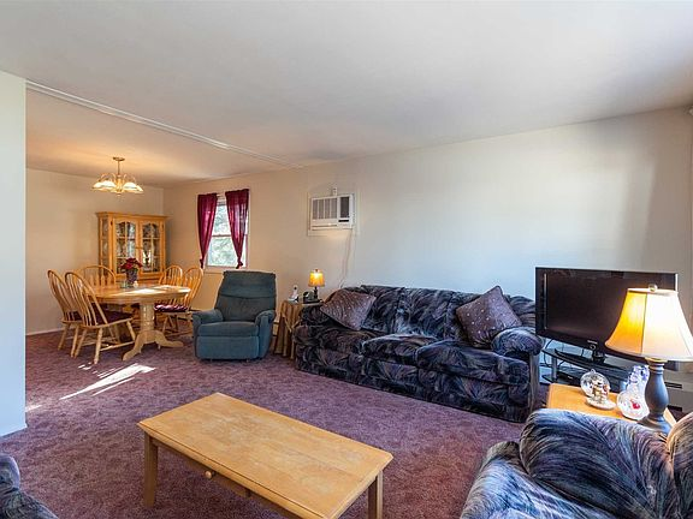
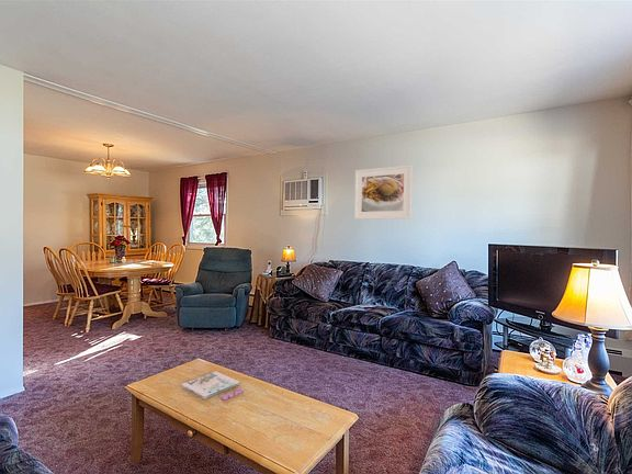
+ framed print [353,163,414,221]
+ magazine [180,371,245,400]
